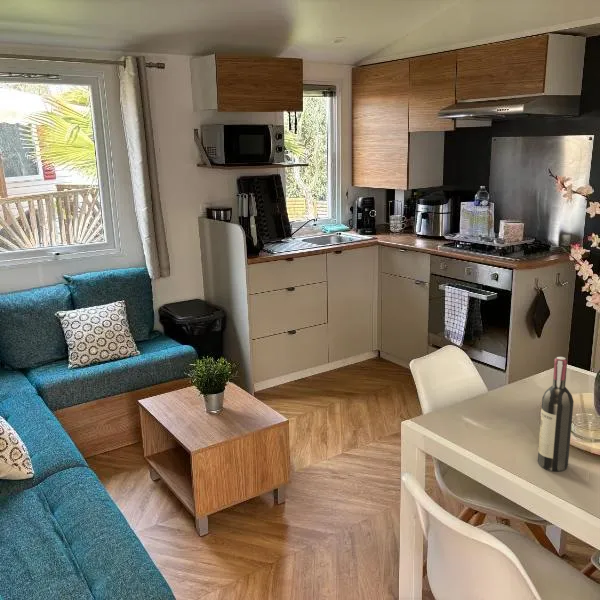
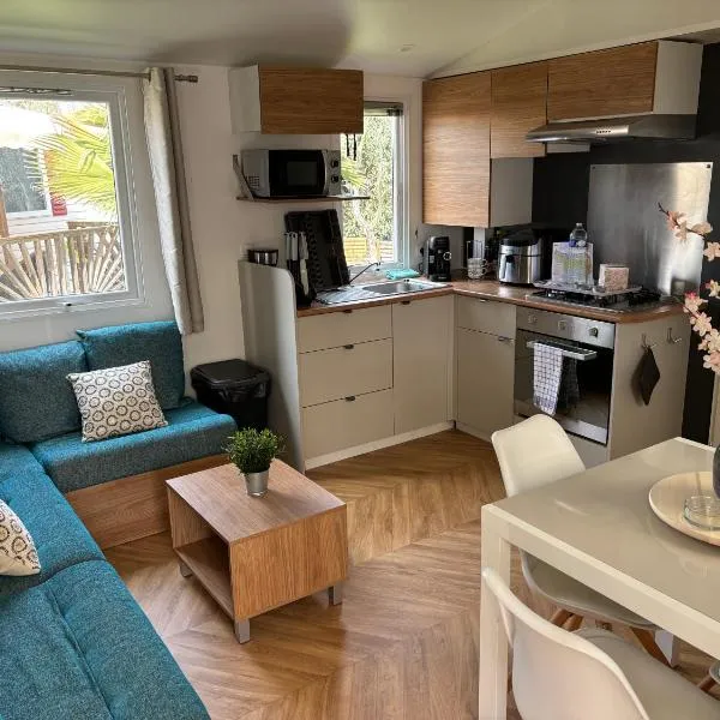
- wine bottle [537,356,574,472]
